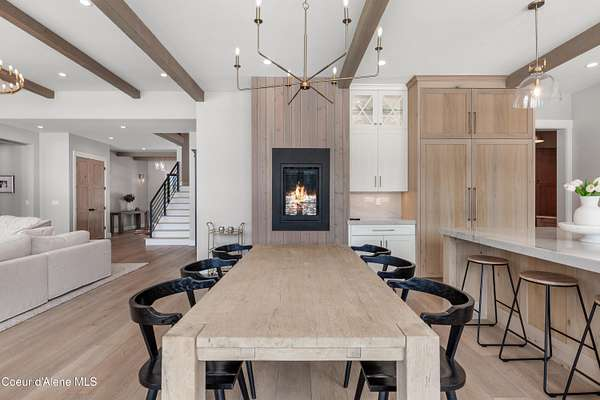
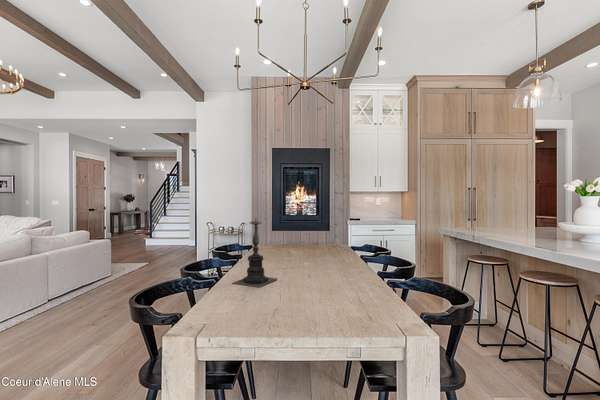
+ candle holder [232,219,277,288]
